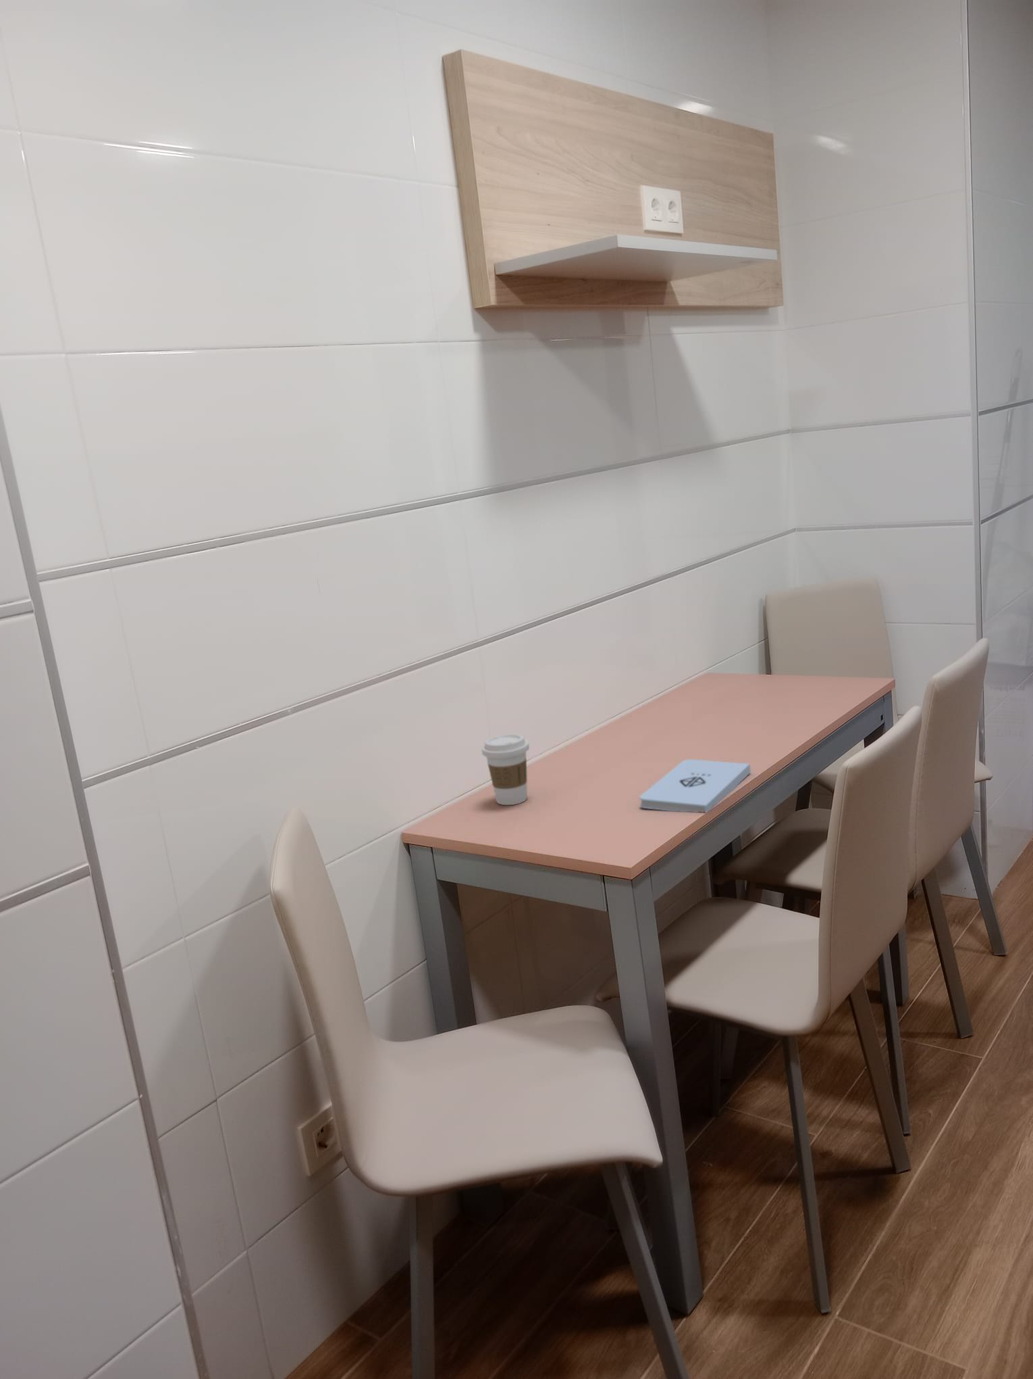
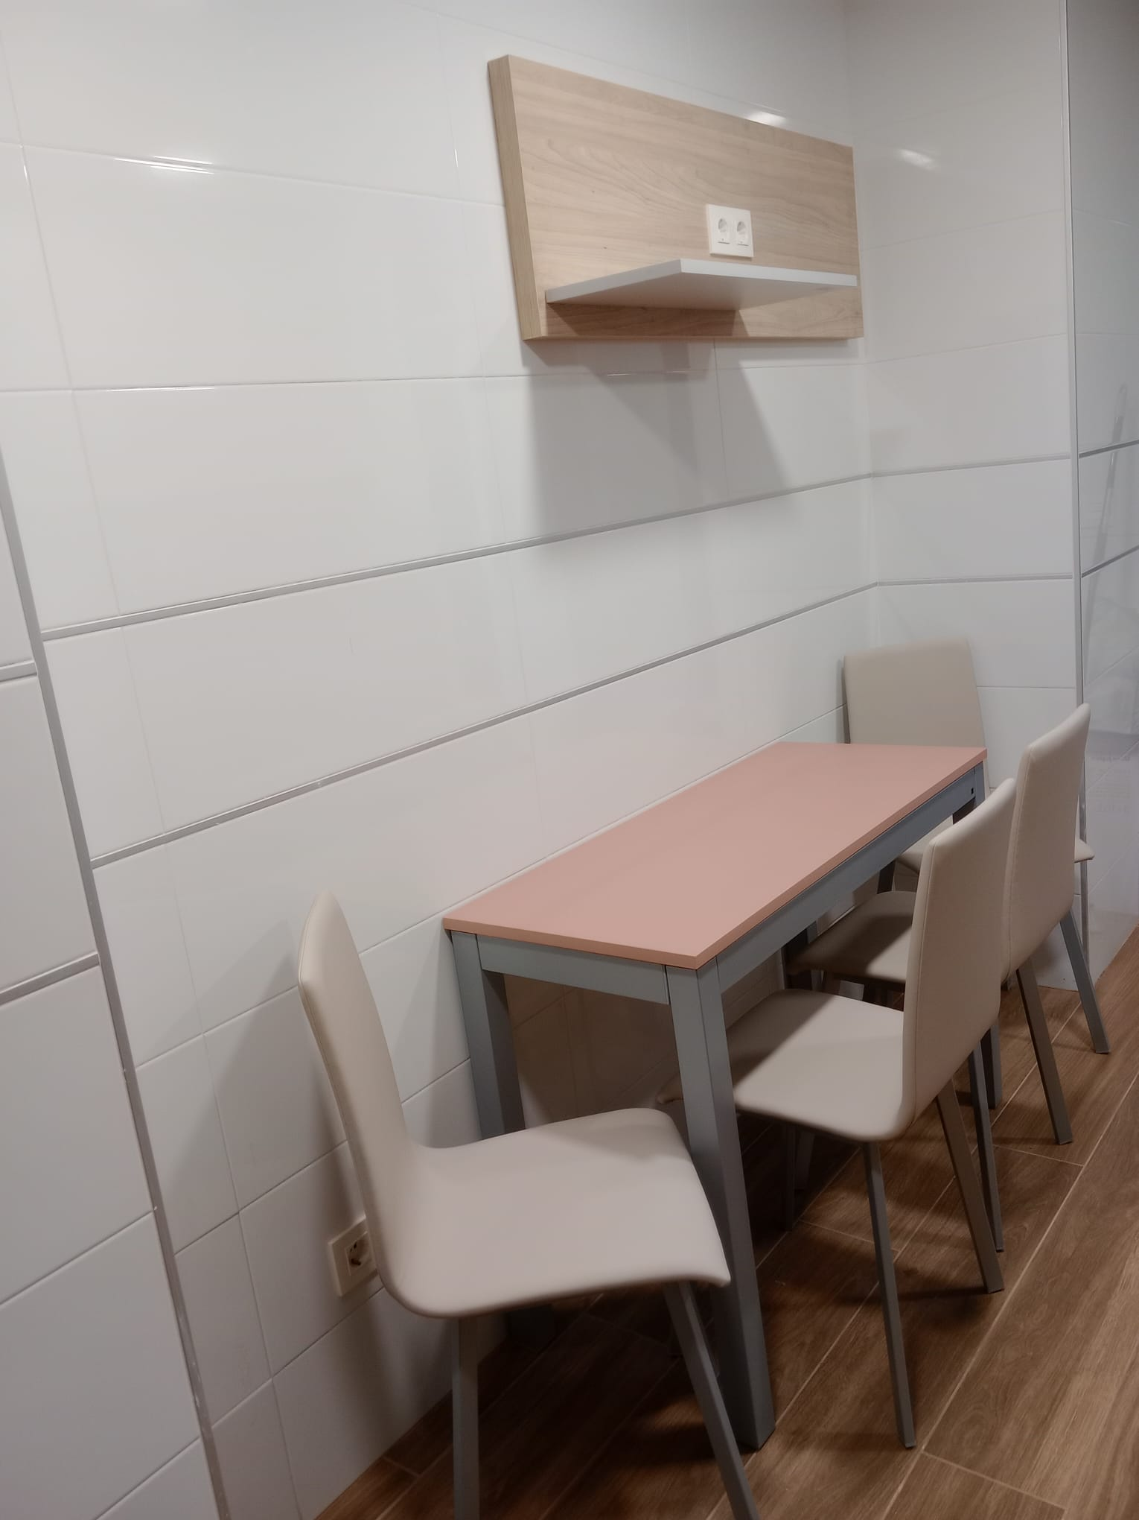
- coffee cup [481,733,530,806]
- notepad [639,759,752,813]
